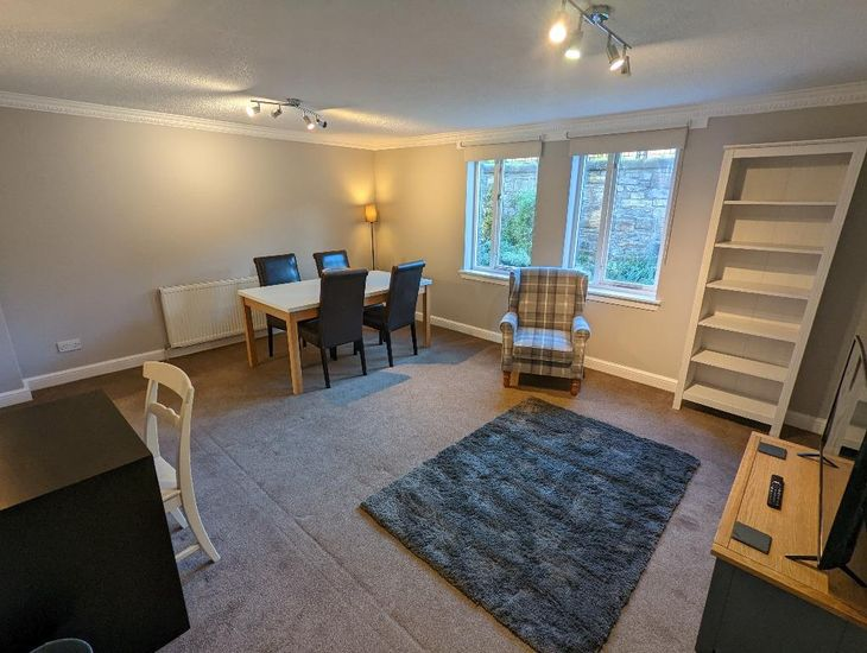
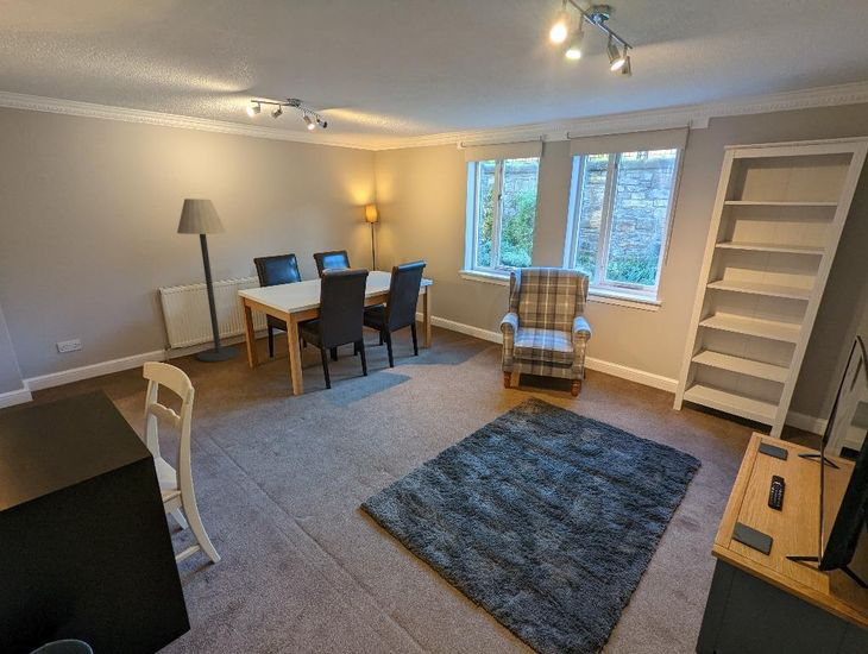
+ floor lamp [176,197,241,363]
